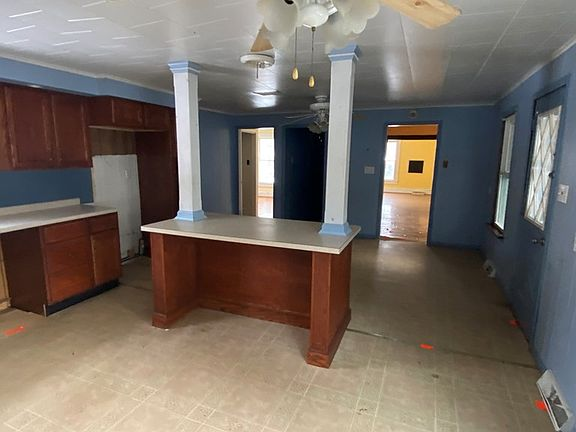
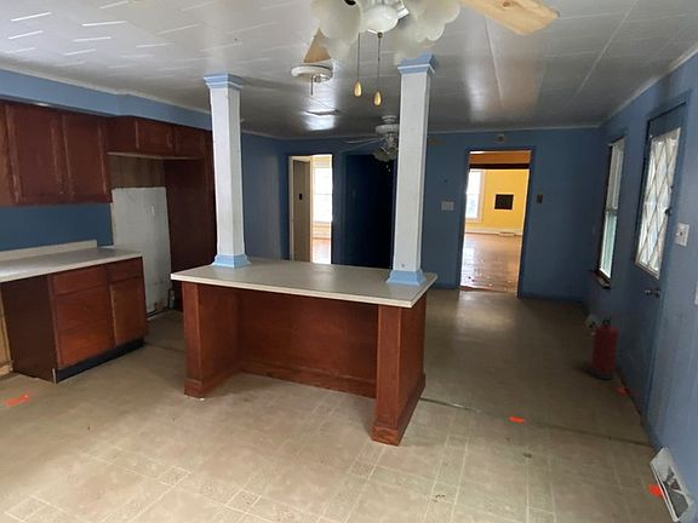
+ fire extinguisher [589,315,619,380]
